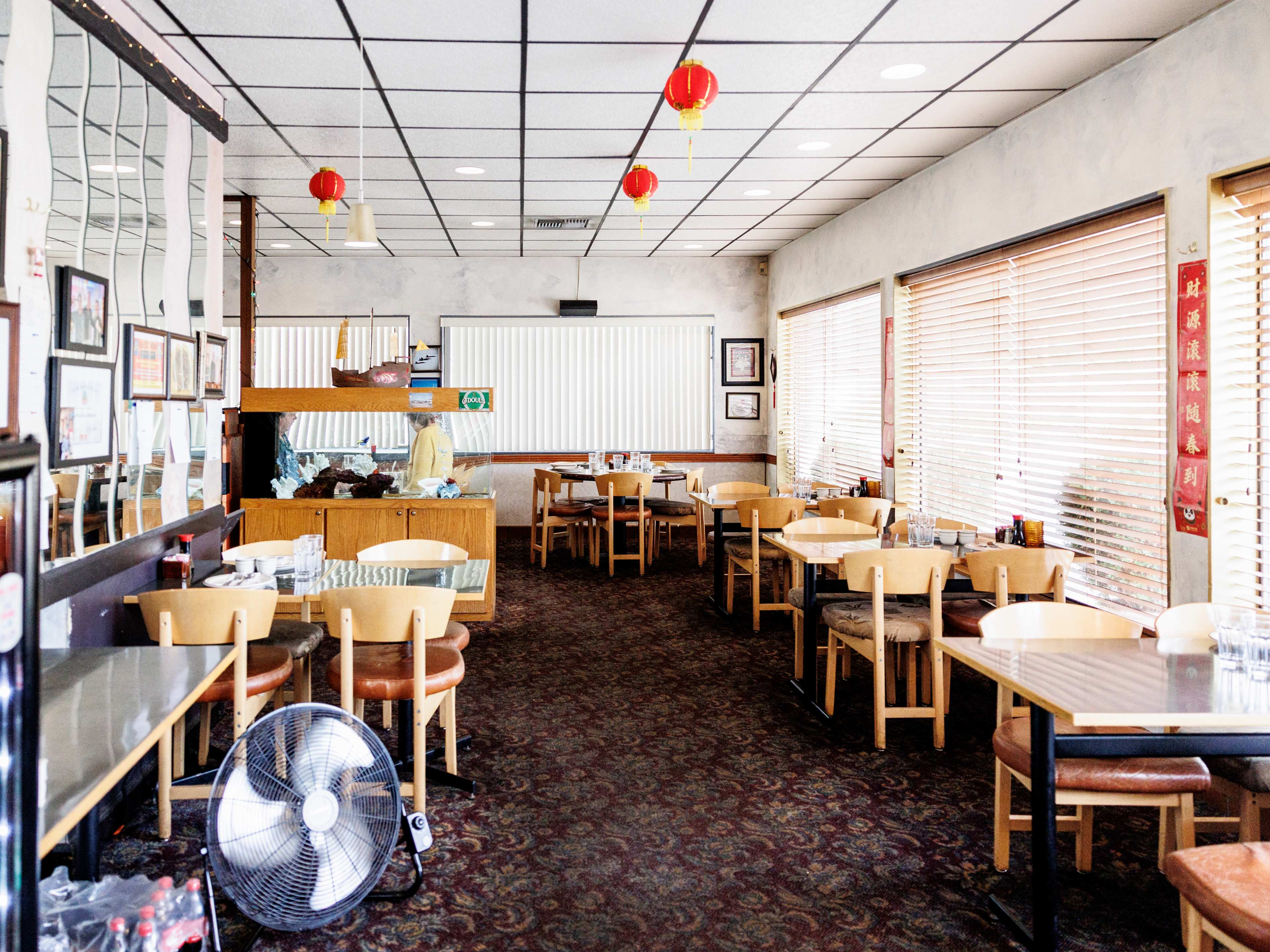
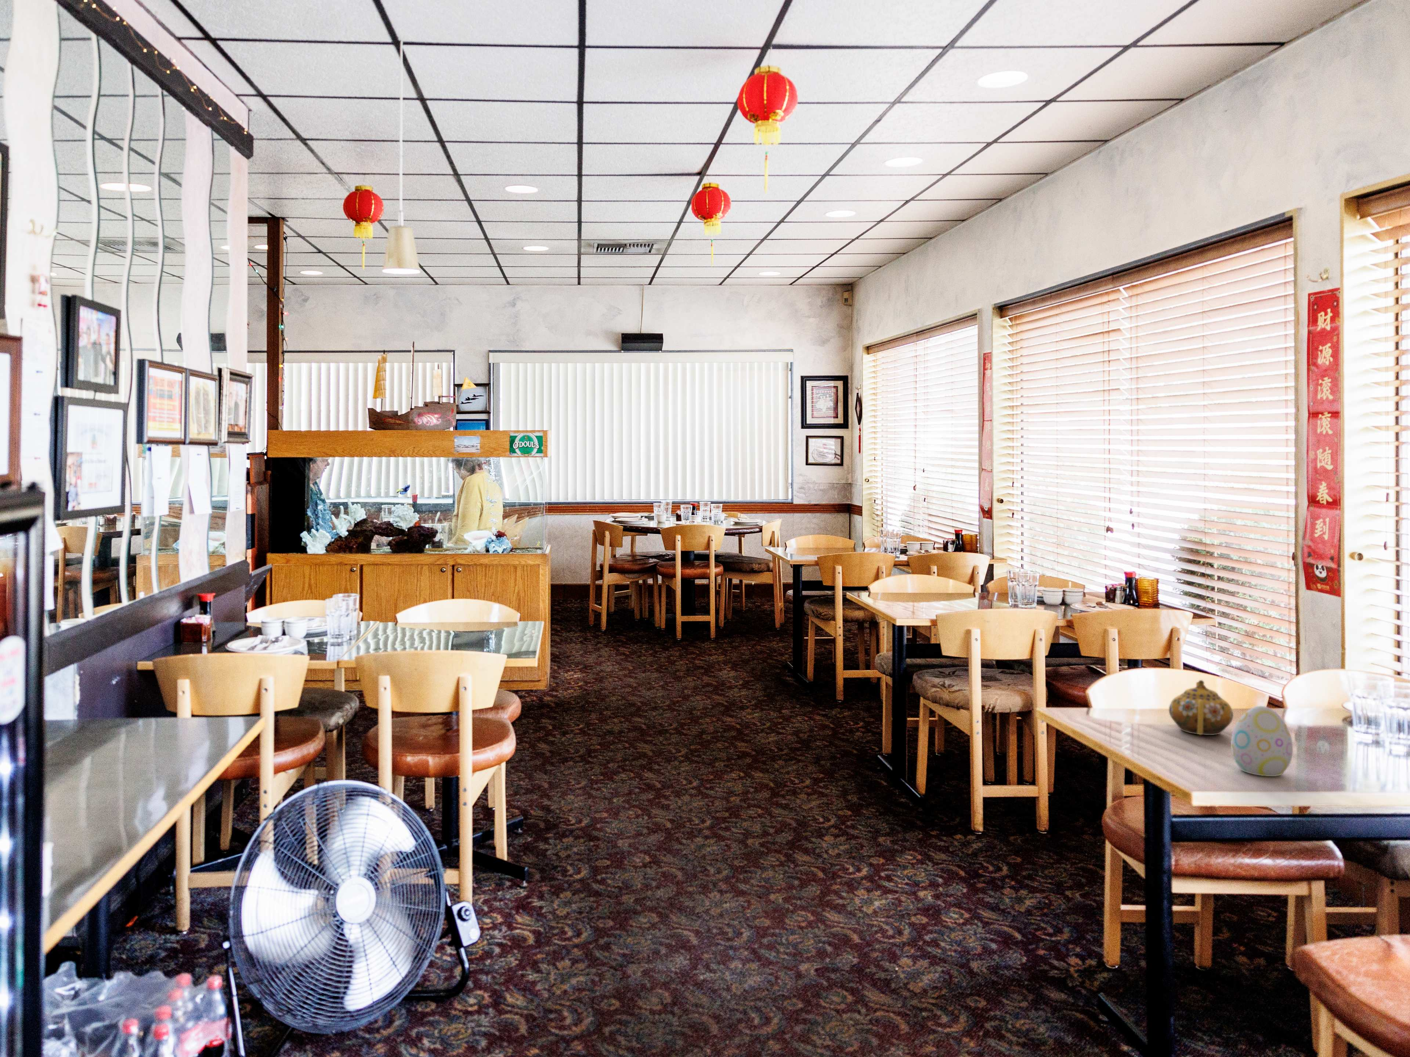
+ teapot [1168,680,1233,735]
+ decorative egg [1230,705,1293,776]
